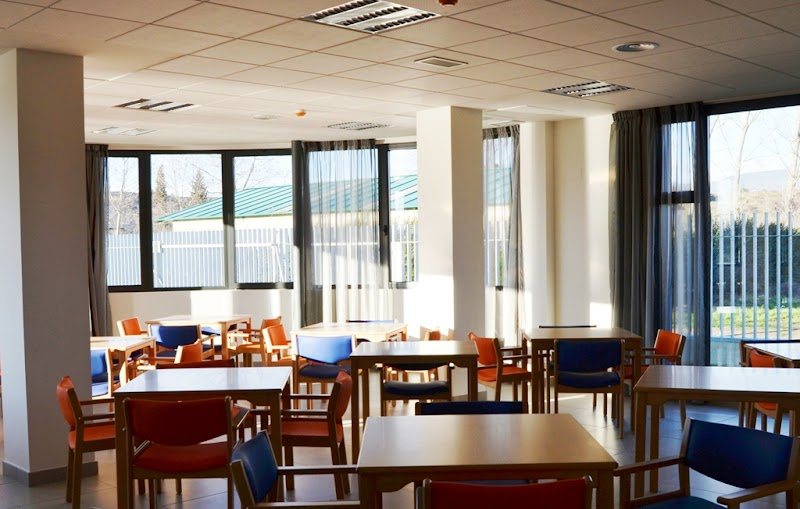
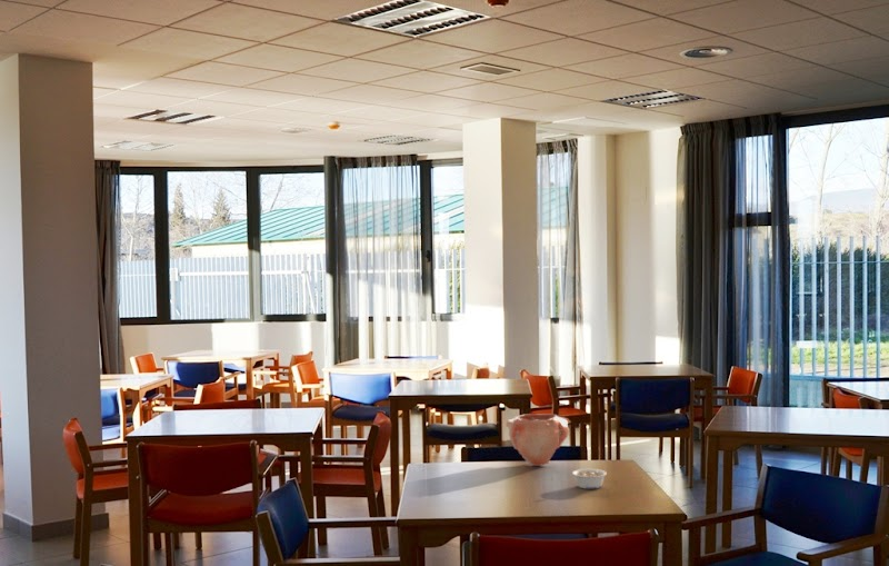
+ legume [571,468,608,490]
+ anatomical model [505,413,572,467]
